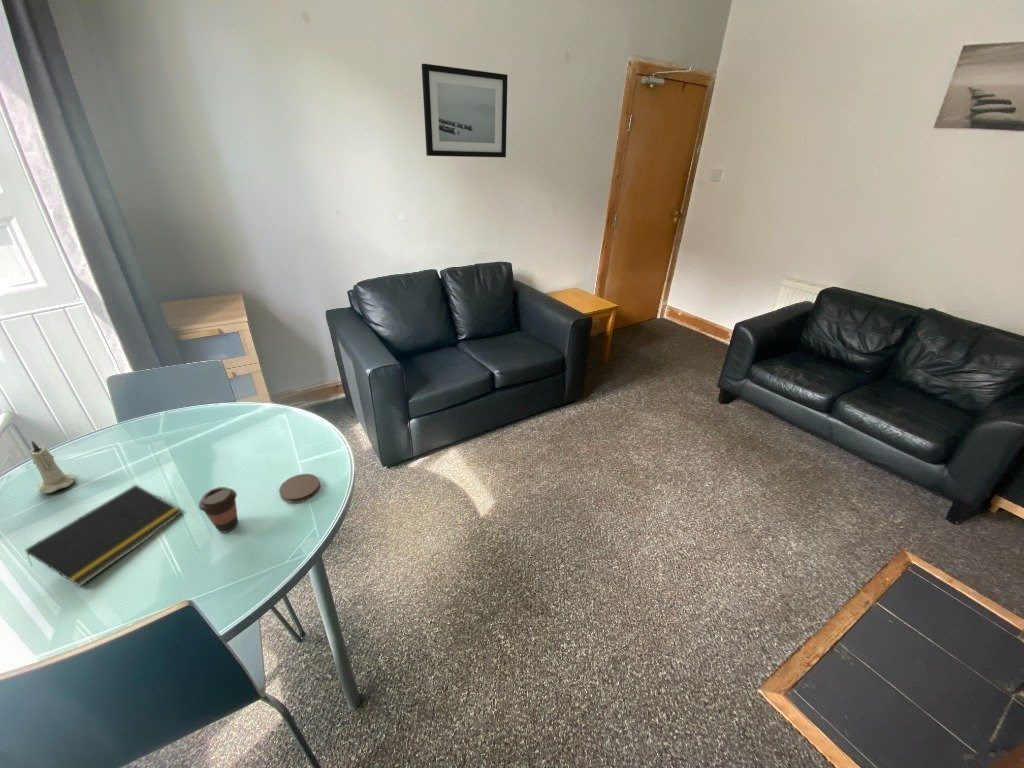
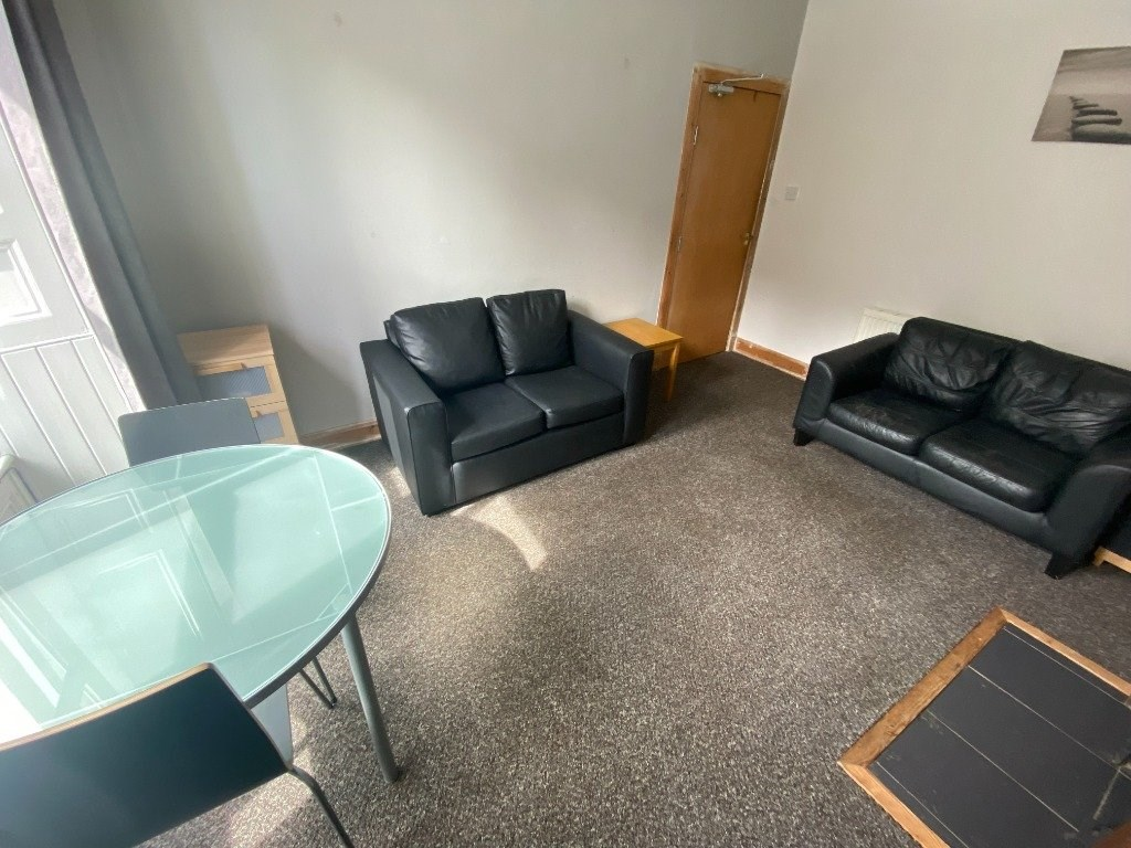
- coffee cup [198,486,239,534]
- candle [29,440,77,494]
- wall art [421,63,509,158]
- notepad [24,484,184,588]
- coaster [278,473,321,504]
